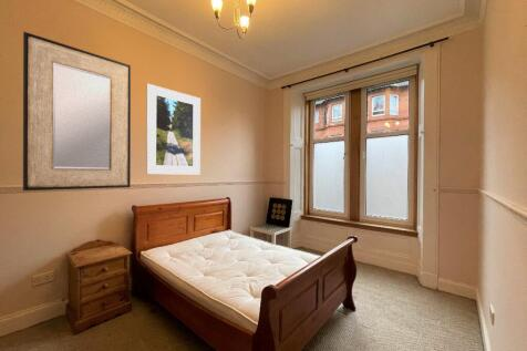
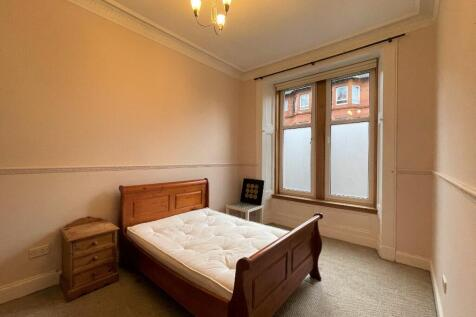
- home mirror [22,31,132,192]
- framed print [145,83,202,175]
